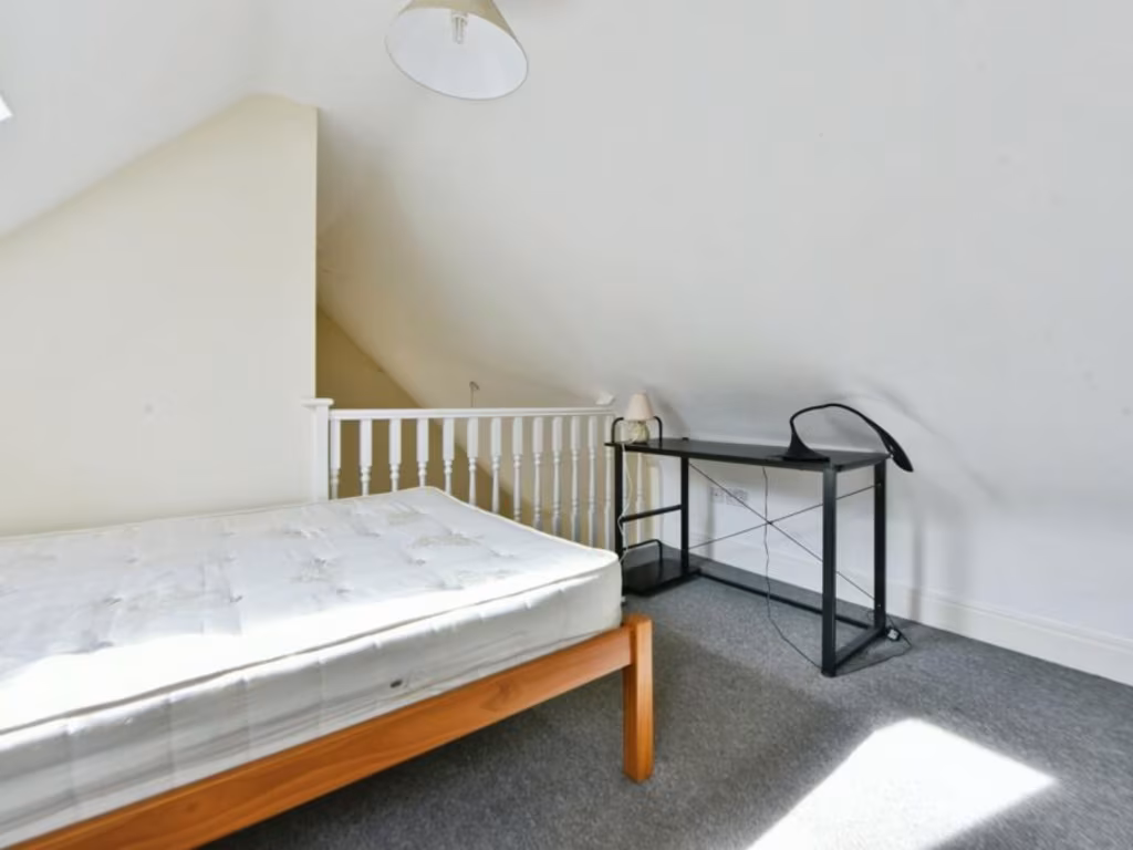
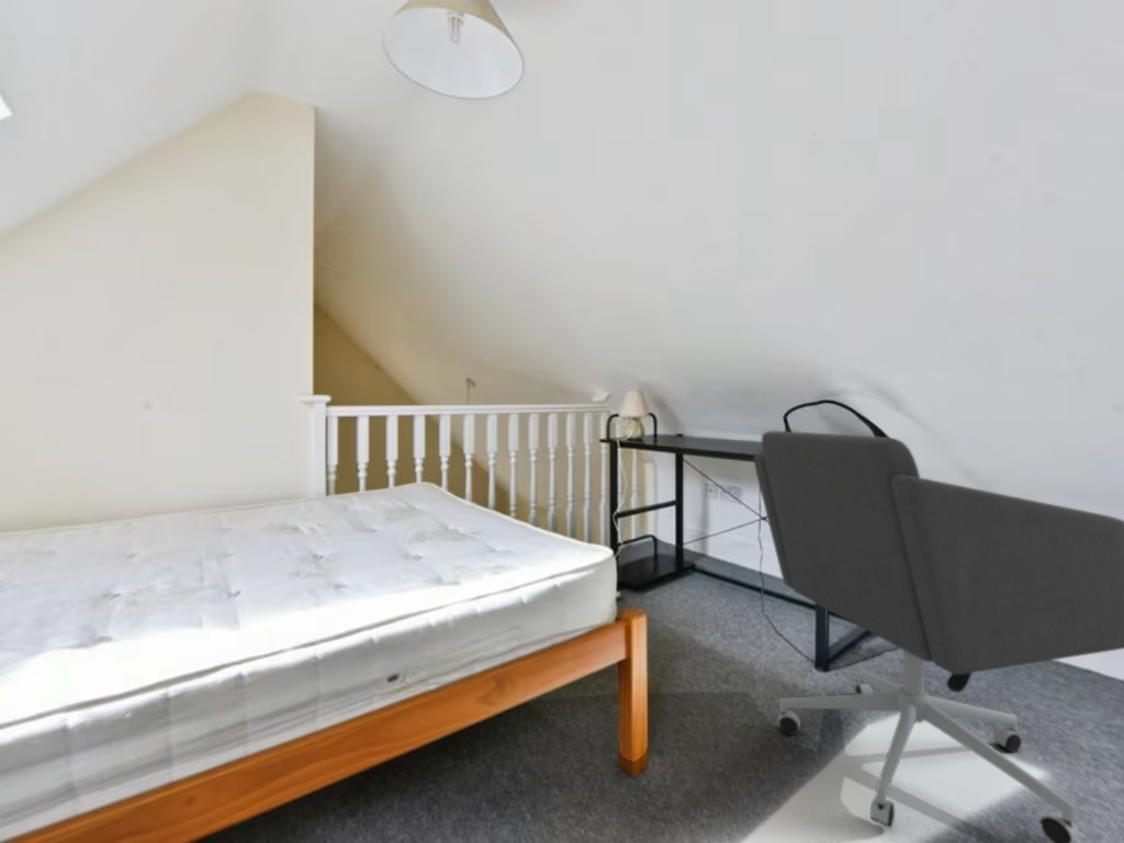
+ office chair [753,430,1124,843]
